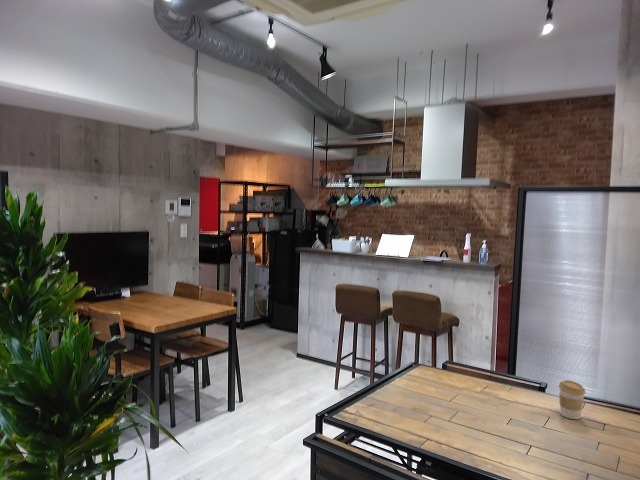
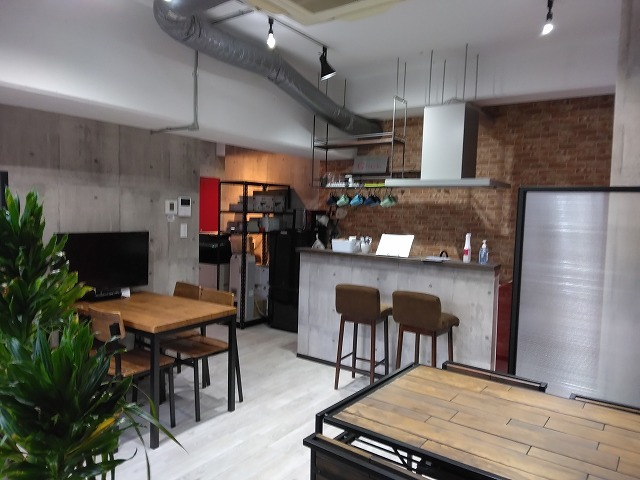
- coffee cup [558,379,587,420]
